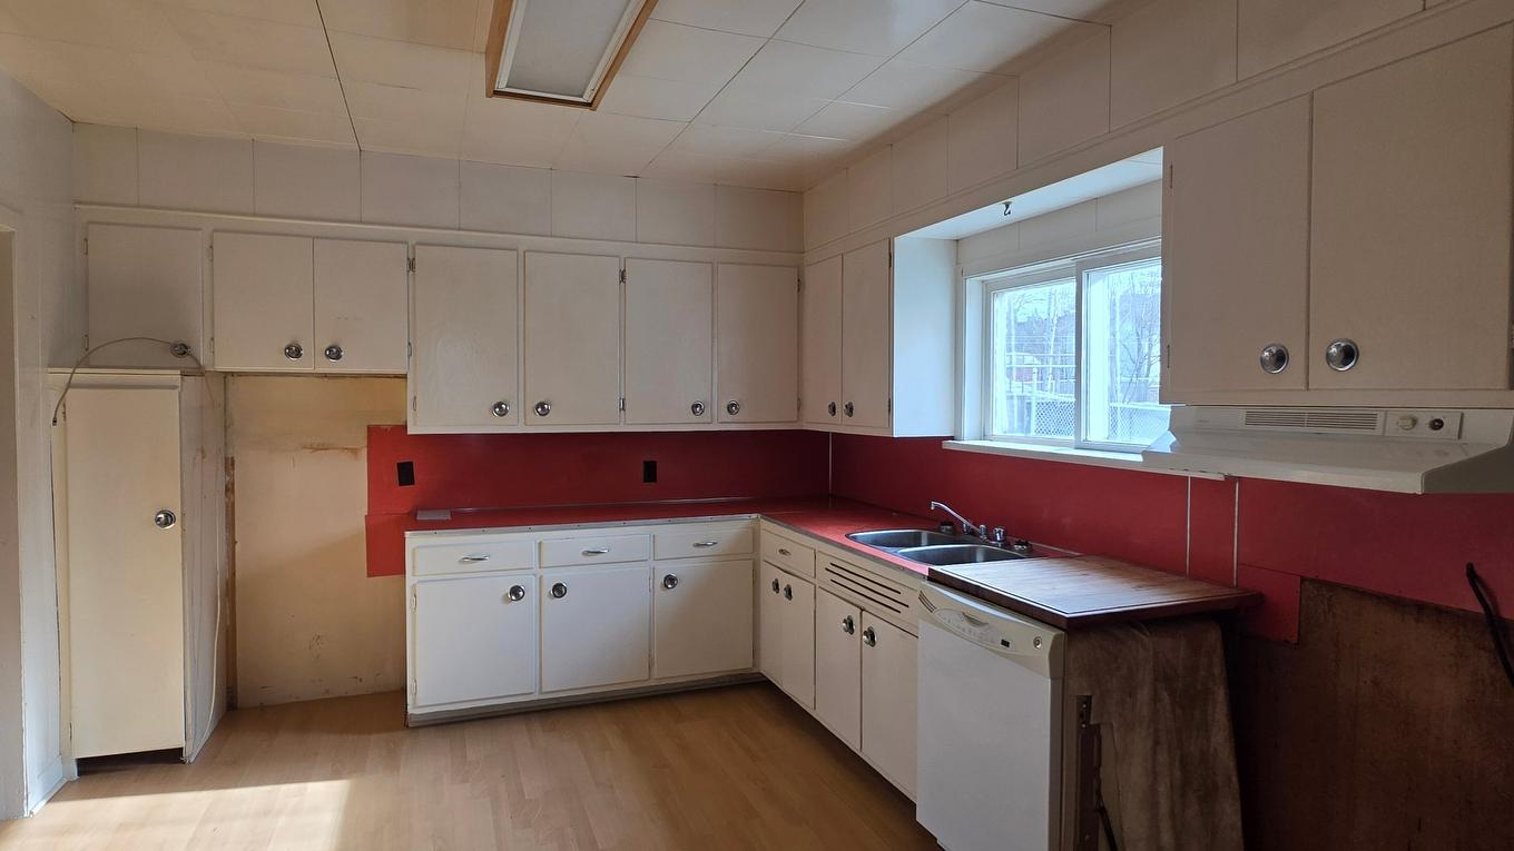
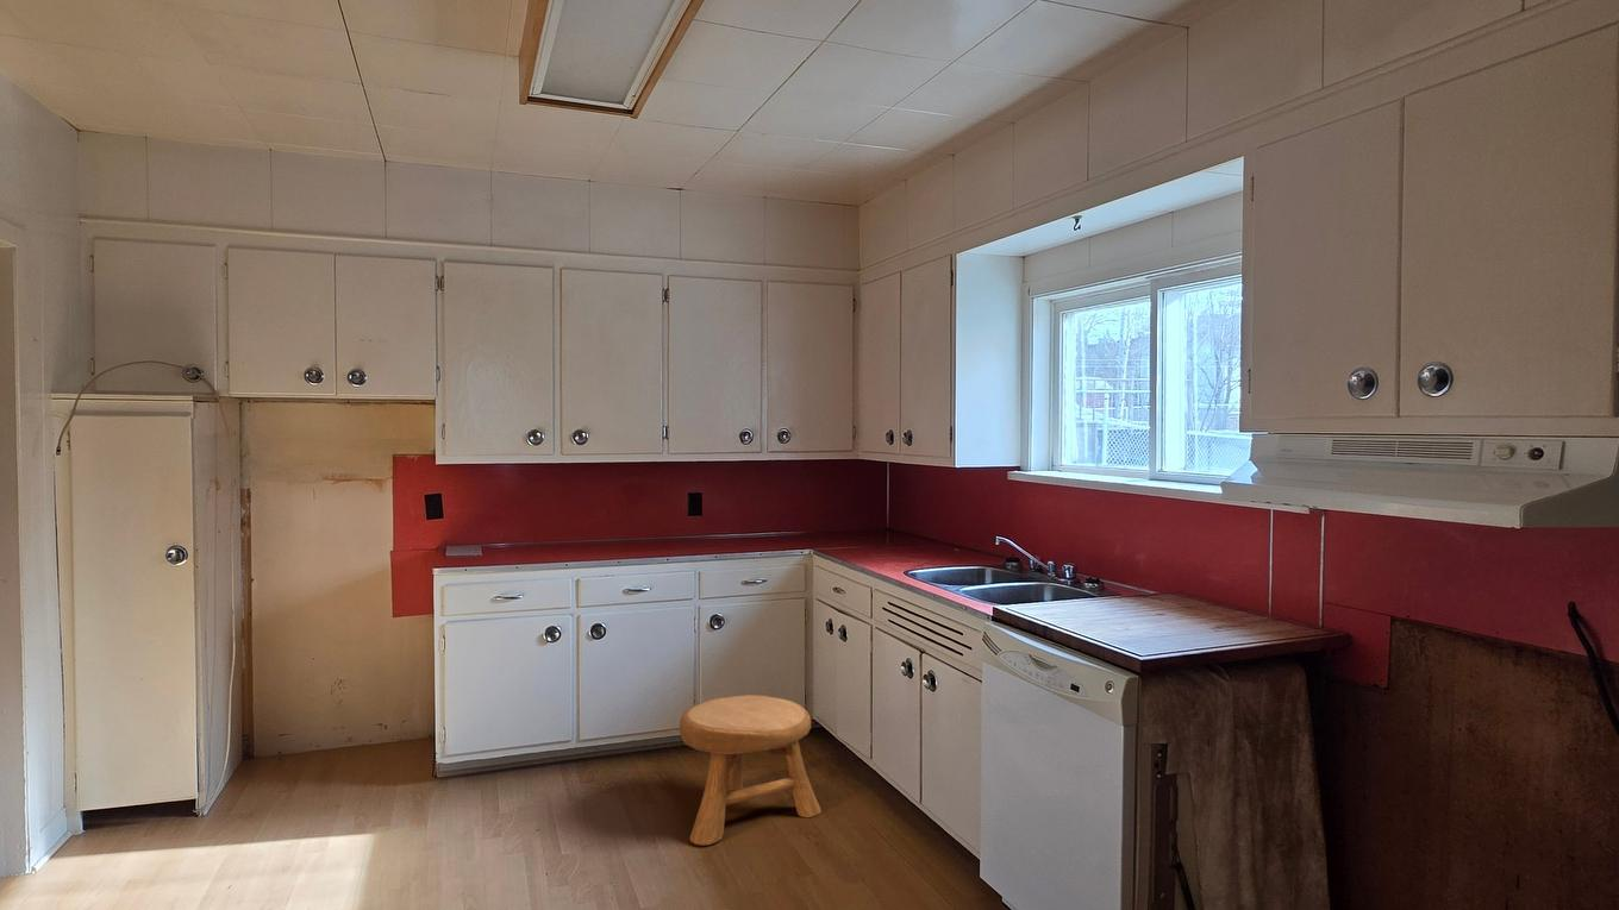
+ stool [679,694,823,846]
